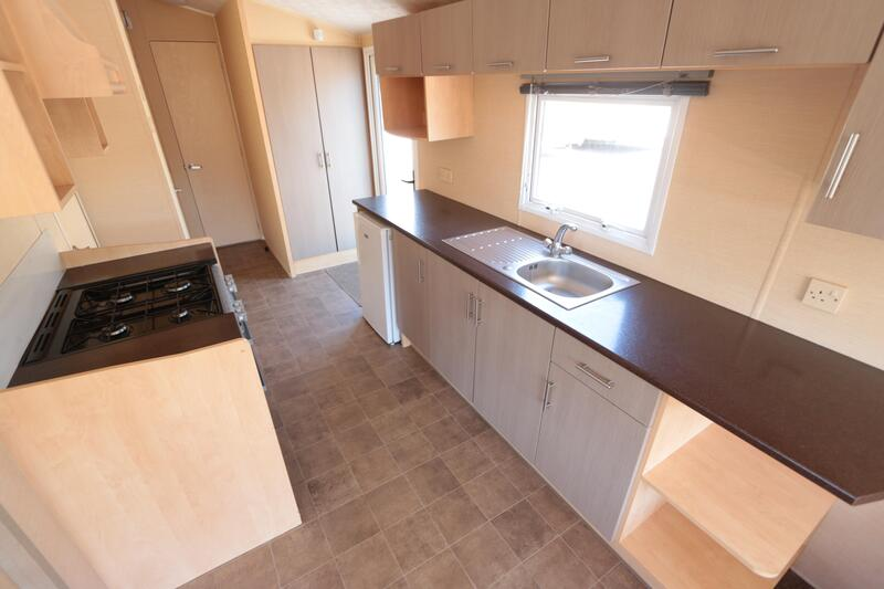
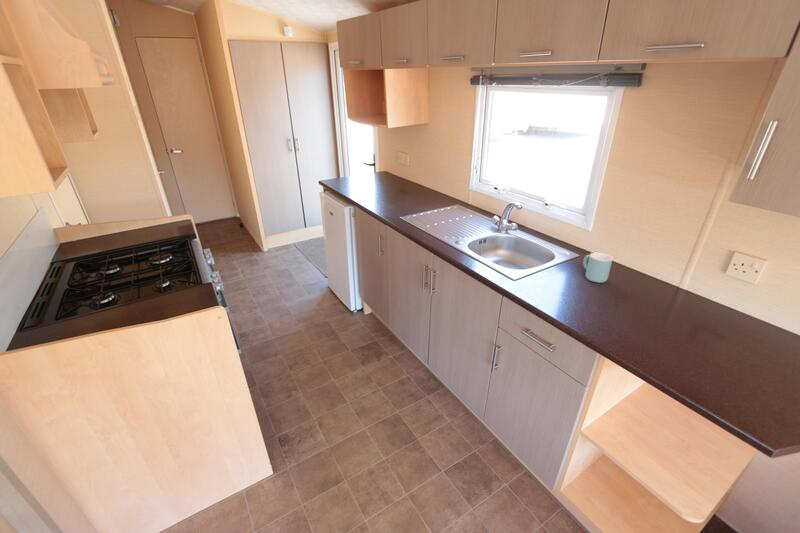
+ mug [582,252,614,284]
